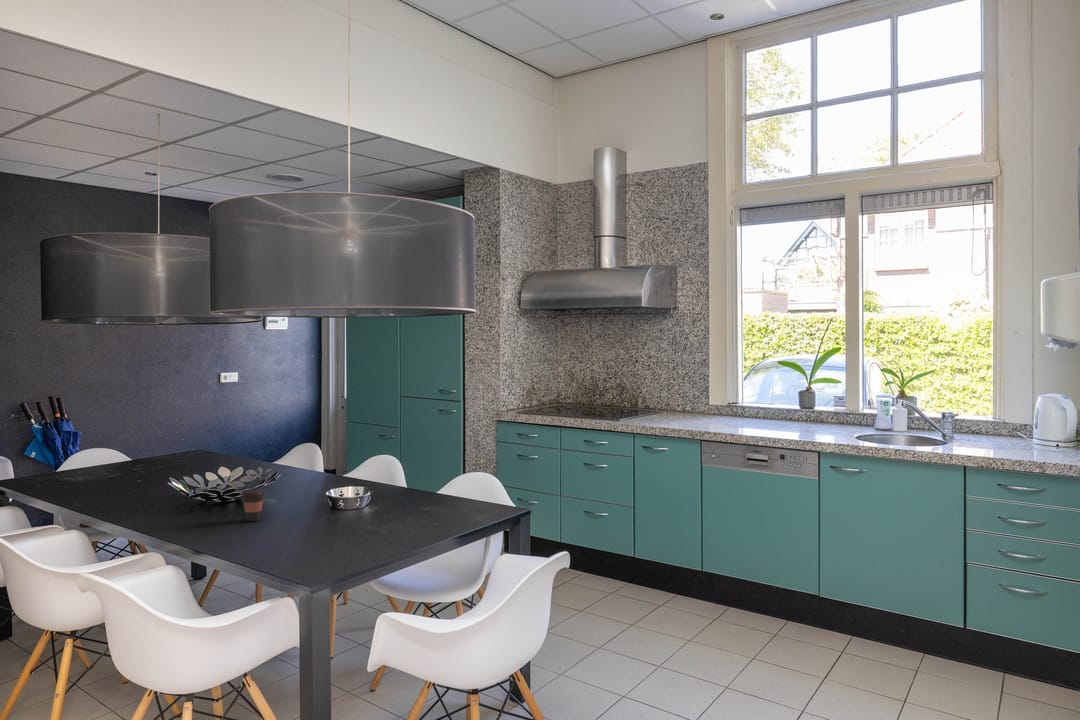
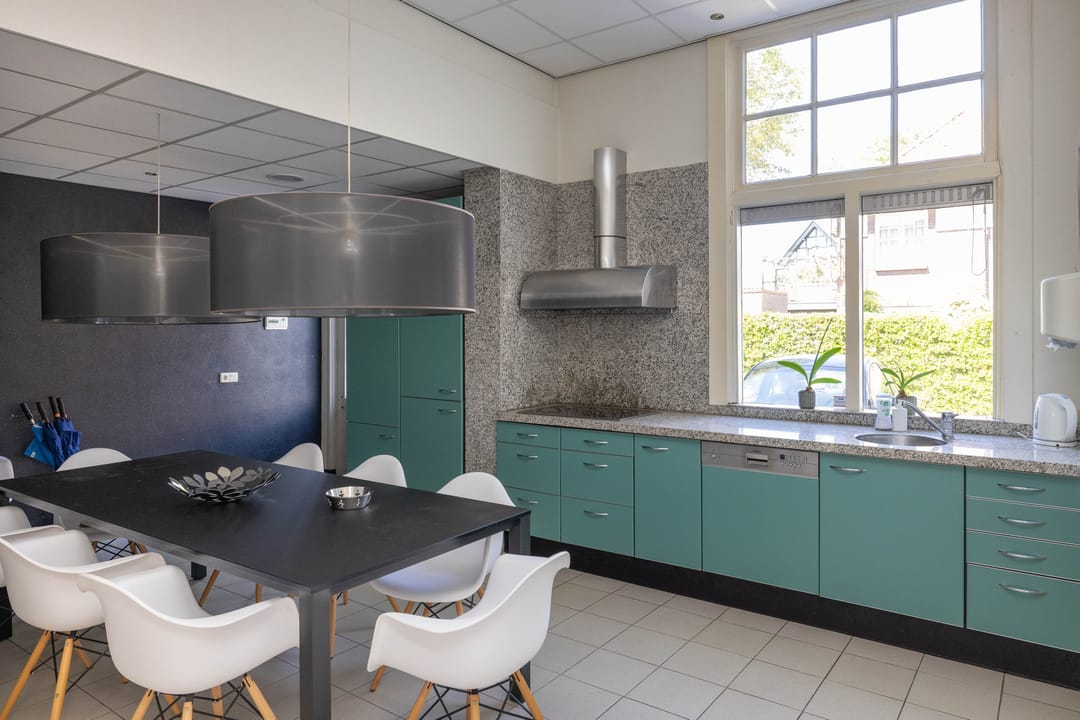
- coffee cup [240,489,266,522]
